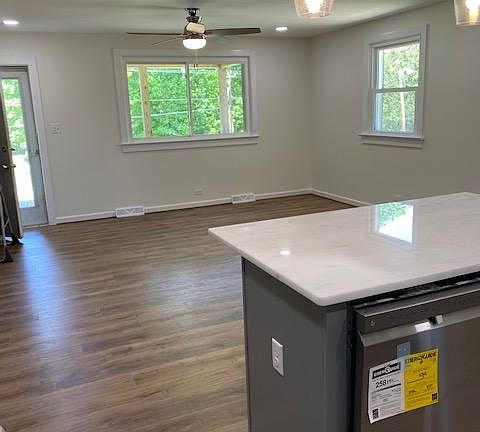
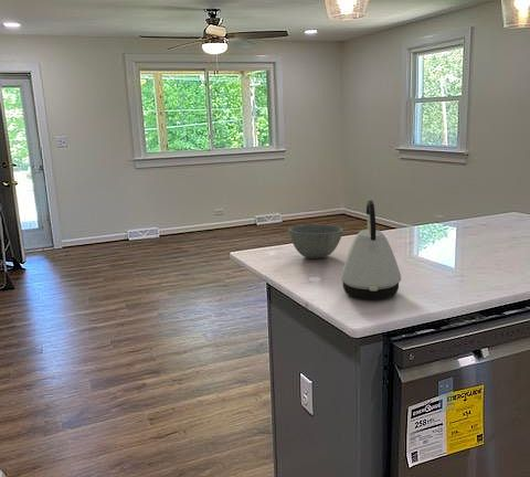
+ kettle [339,200,402,300]
+ bowl [288,224,344,259]
